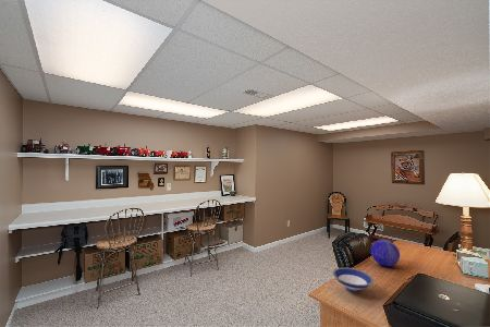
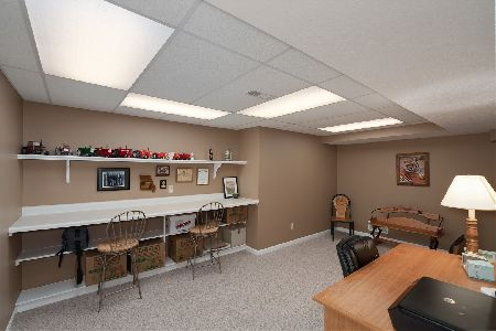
- decorative ball [370,239,401,267]
- bowl [332,267,375,293]
